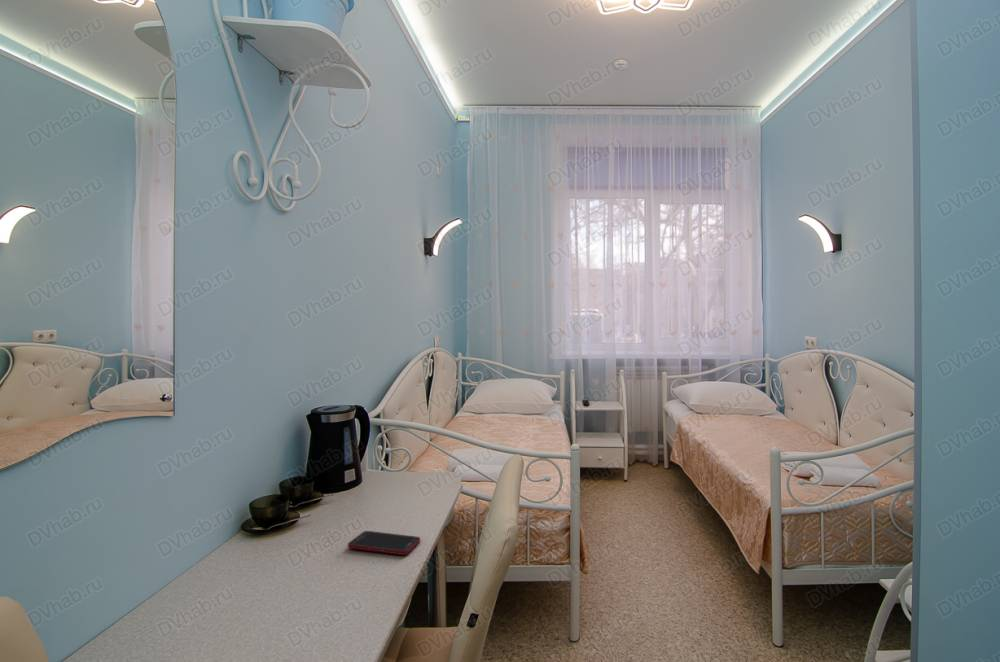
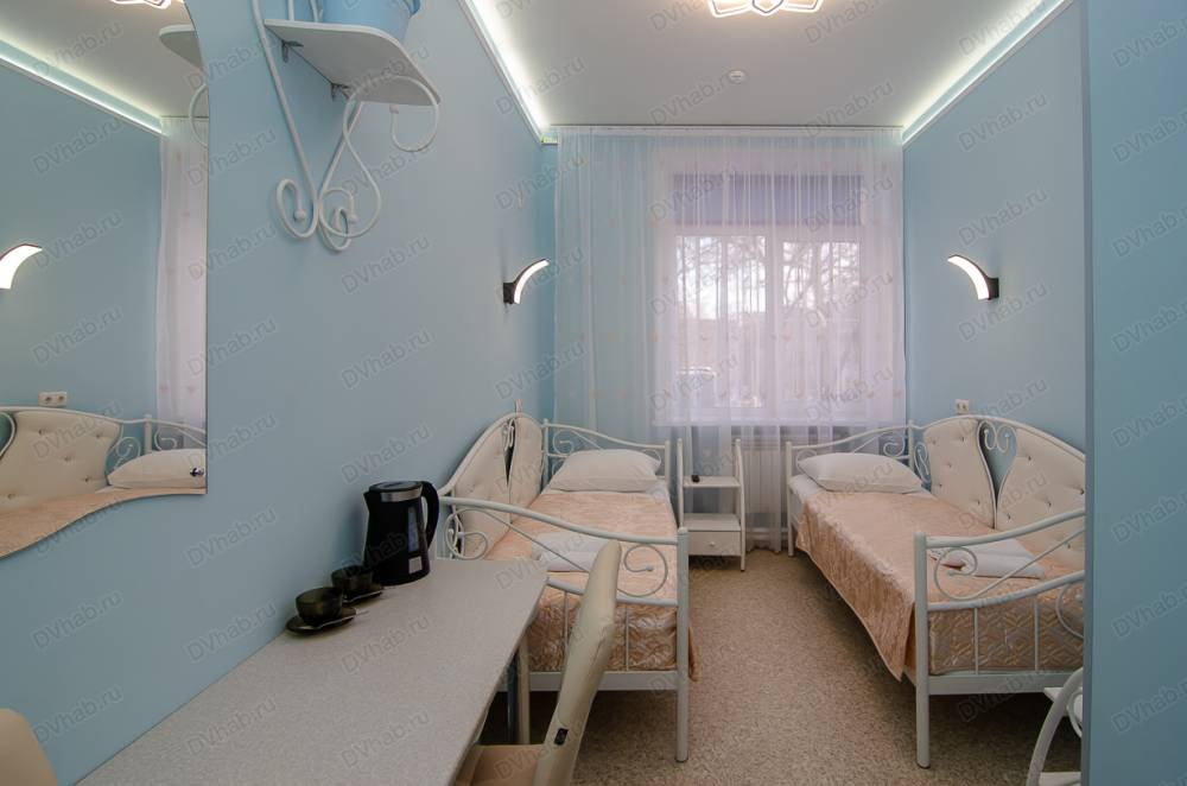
- cell phone [347,530,421,556]
